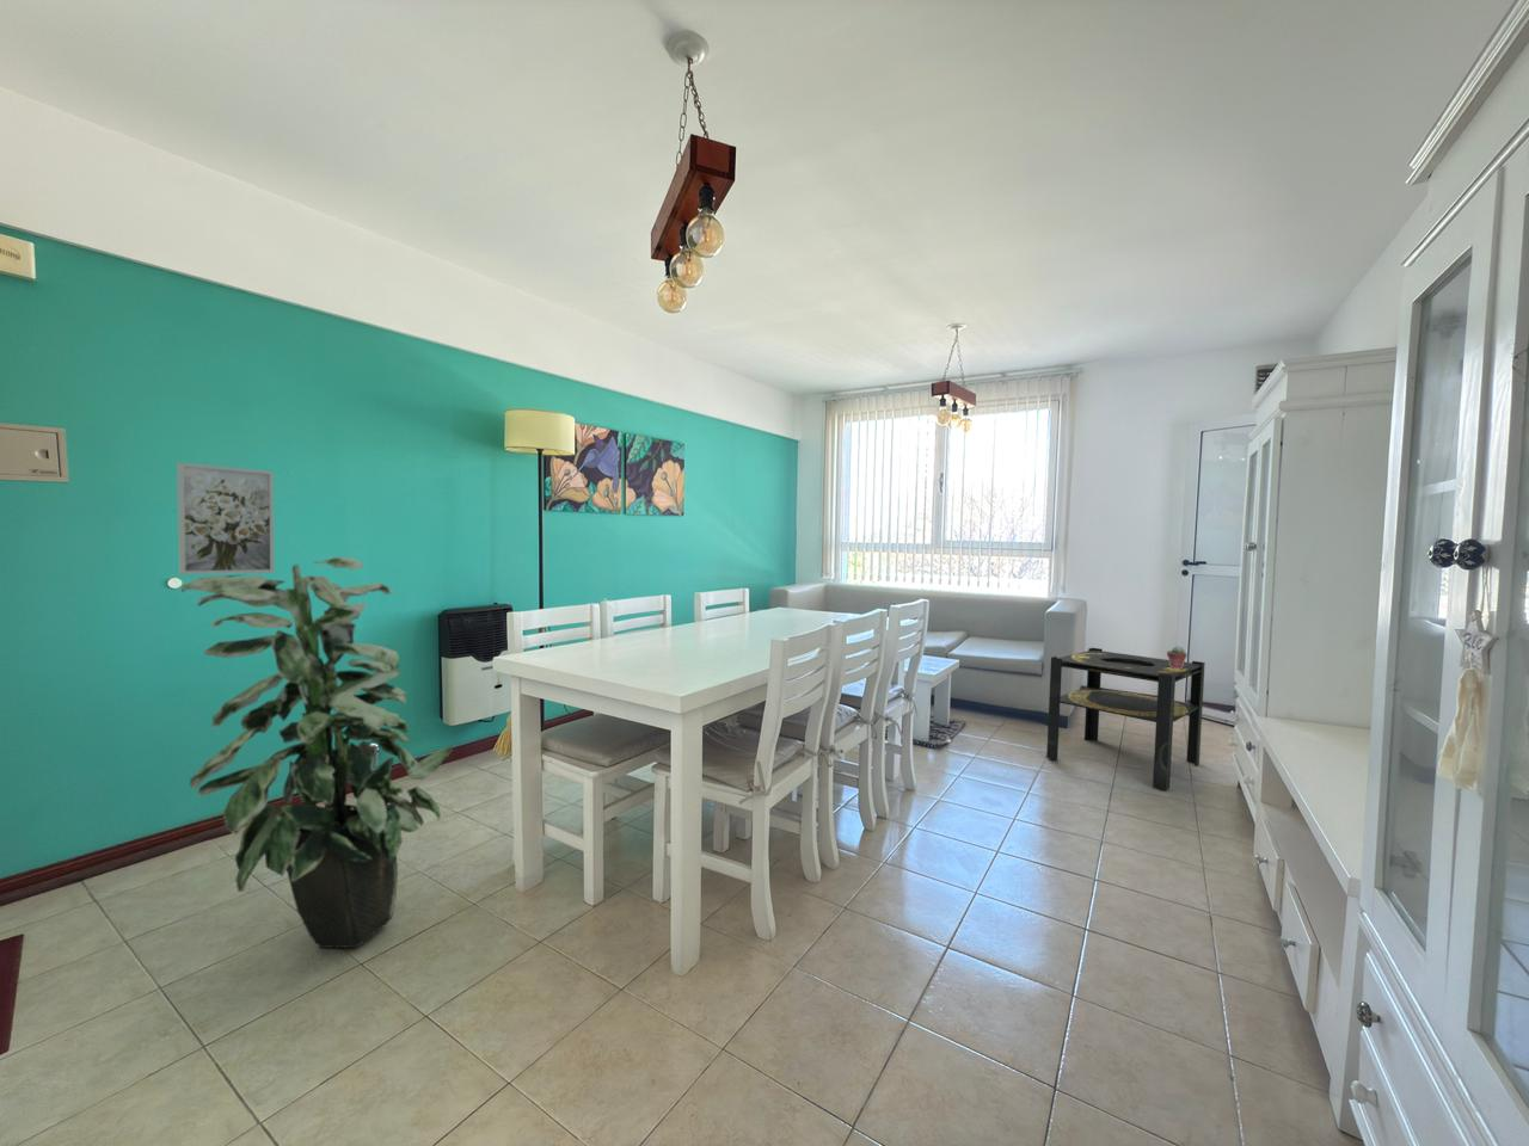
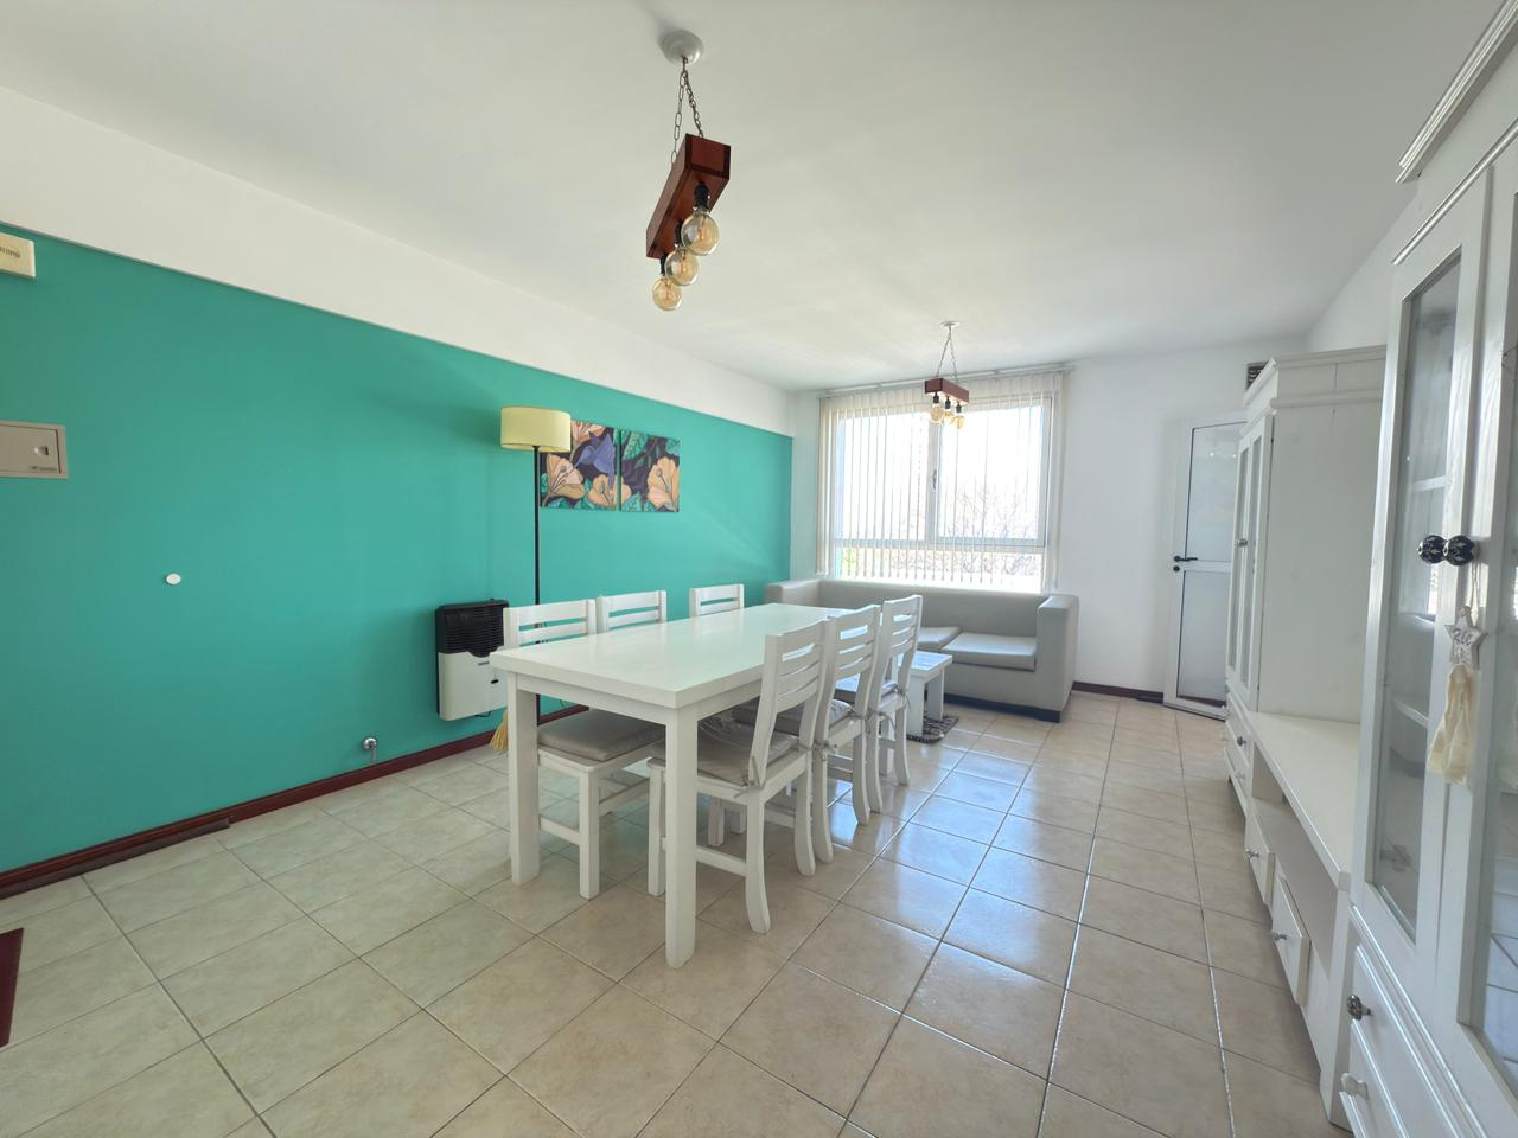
- potted succulent [1165,644,1188,668]
- wall art [176,462,276,575]
- indoor plant [181,555,454,949]
- side table [1045,646,1206,791]
